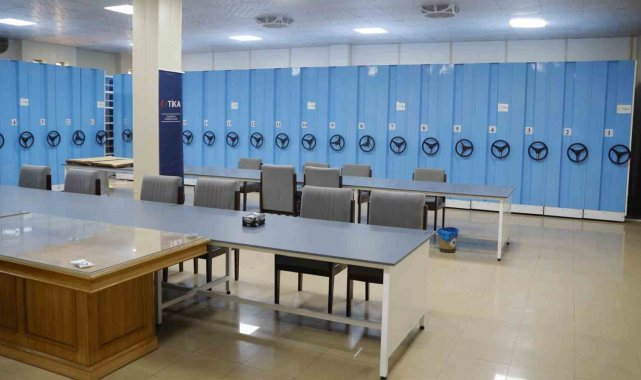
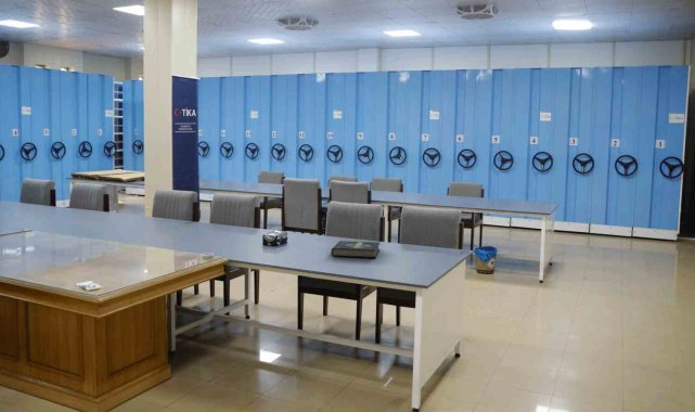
+ book [330,240,381,259]
